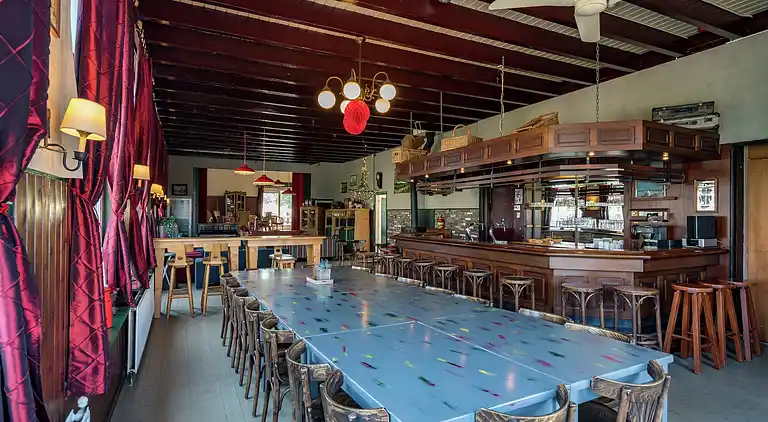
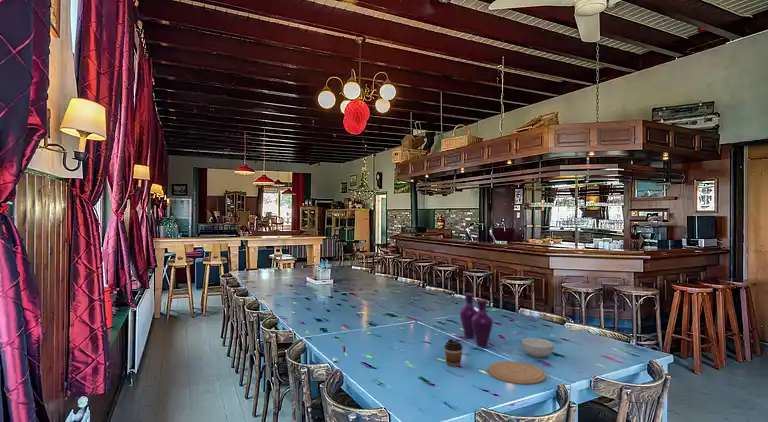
+ cereal bowl [521,337,555,358]
+ vase [459,292,494,349]
+ plate [487,360,547,385]
+ coffee cup [444,338,463,368]
